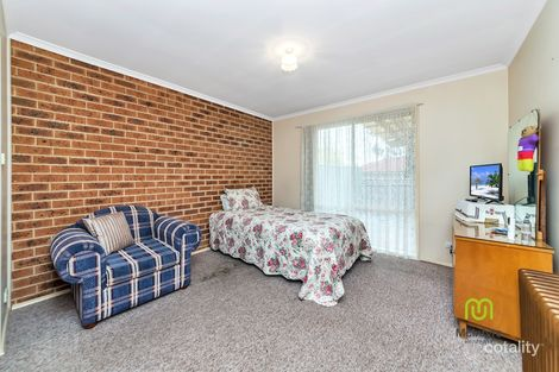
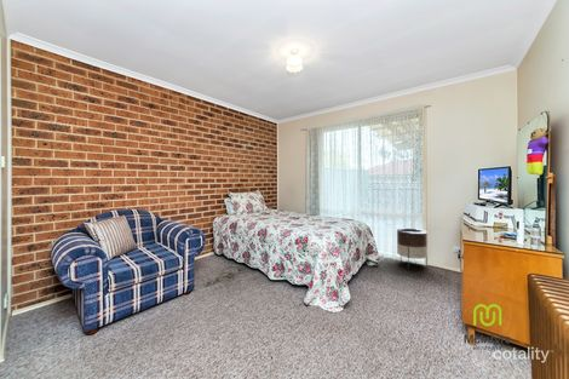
+ planter [396,228,429,271]
